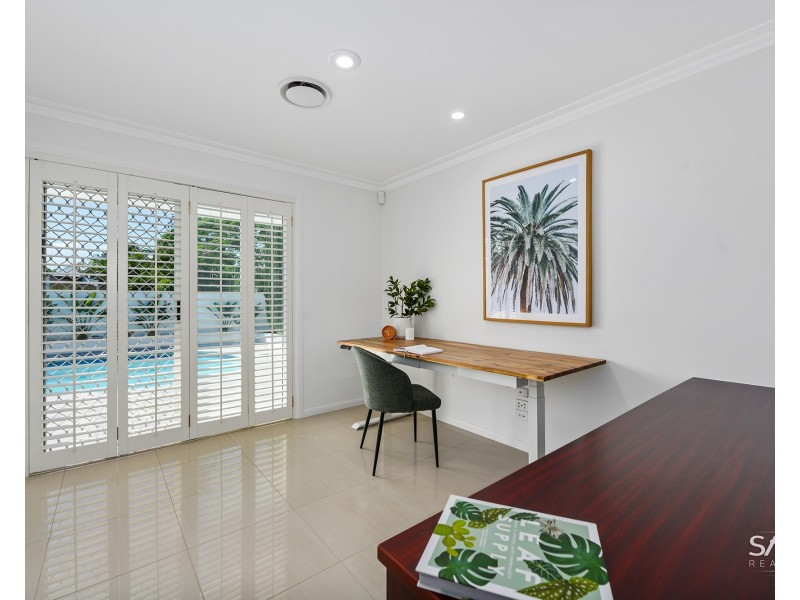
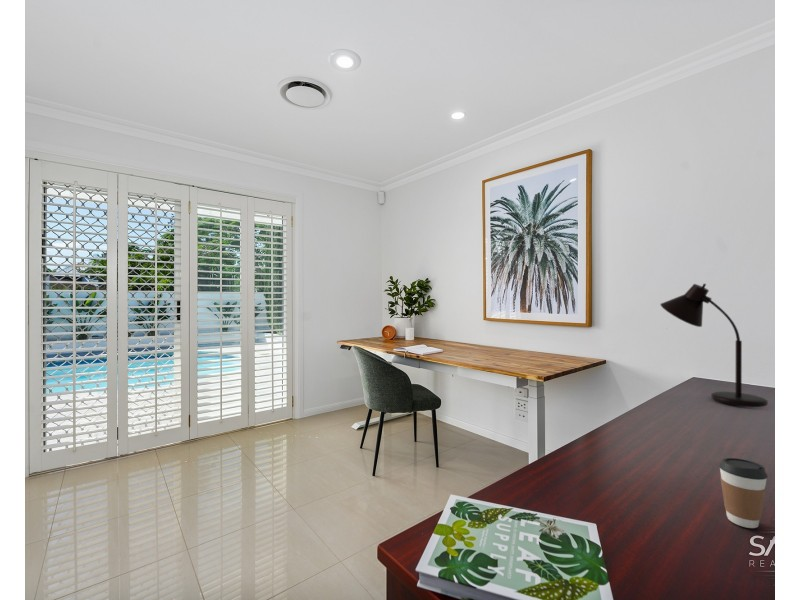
+ desk lamp [659,283,769,408]
+ coffee cup [718,457,769,529]
